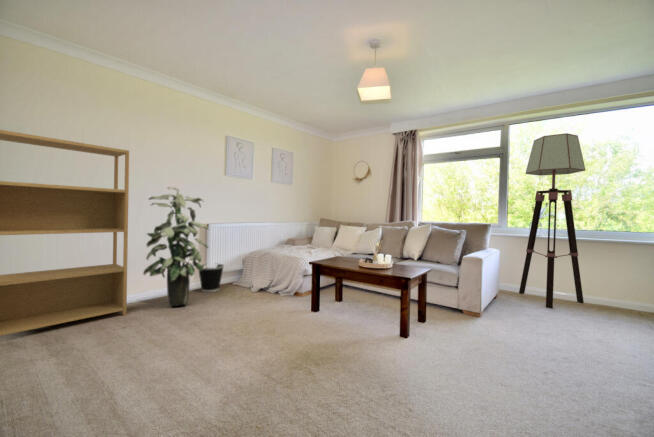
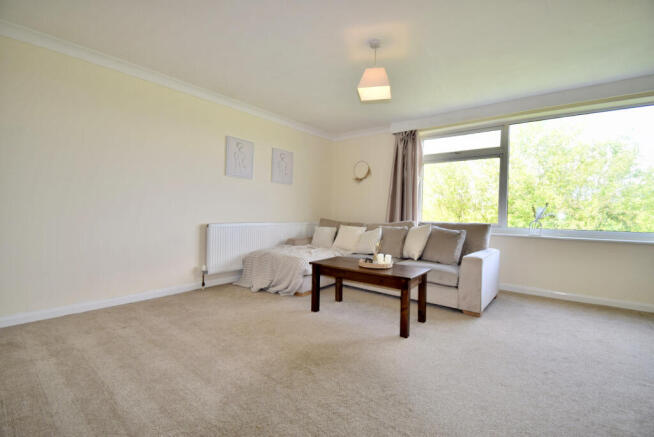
- wastebasket [198,263,225,293]
- indoor plant [142,186,210,307]
- bookshelf [0,129,130,337]
- floor lamp [518,132,587,309]
